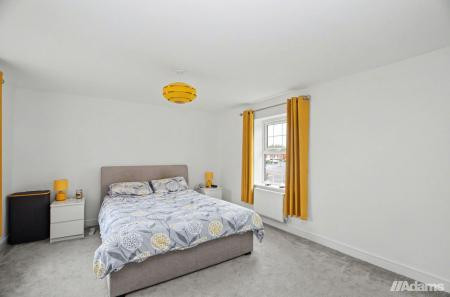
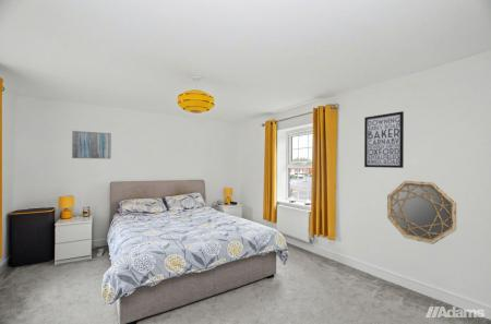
+ home mirror [386,180,457,245]
+ wall art [71,130,112,159]
+ wall art [363,110,405,169]
